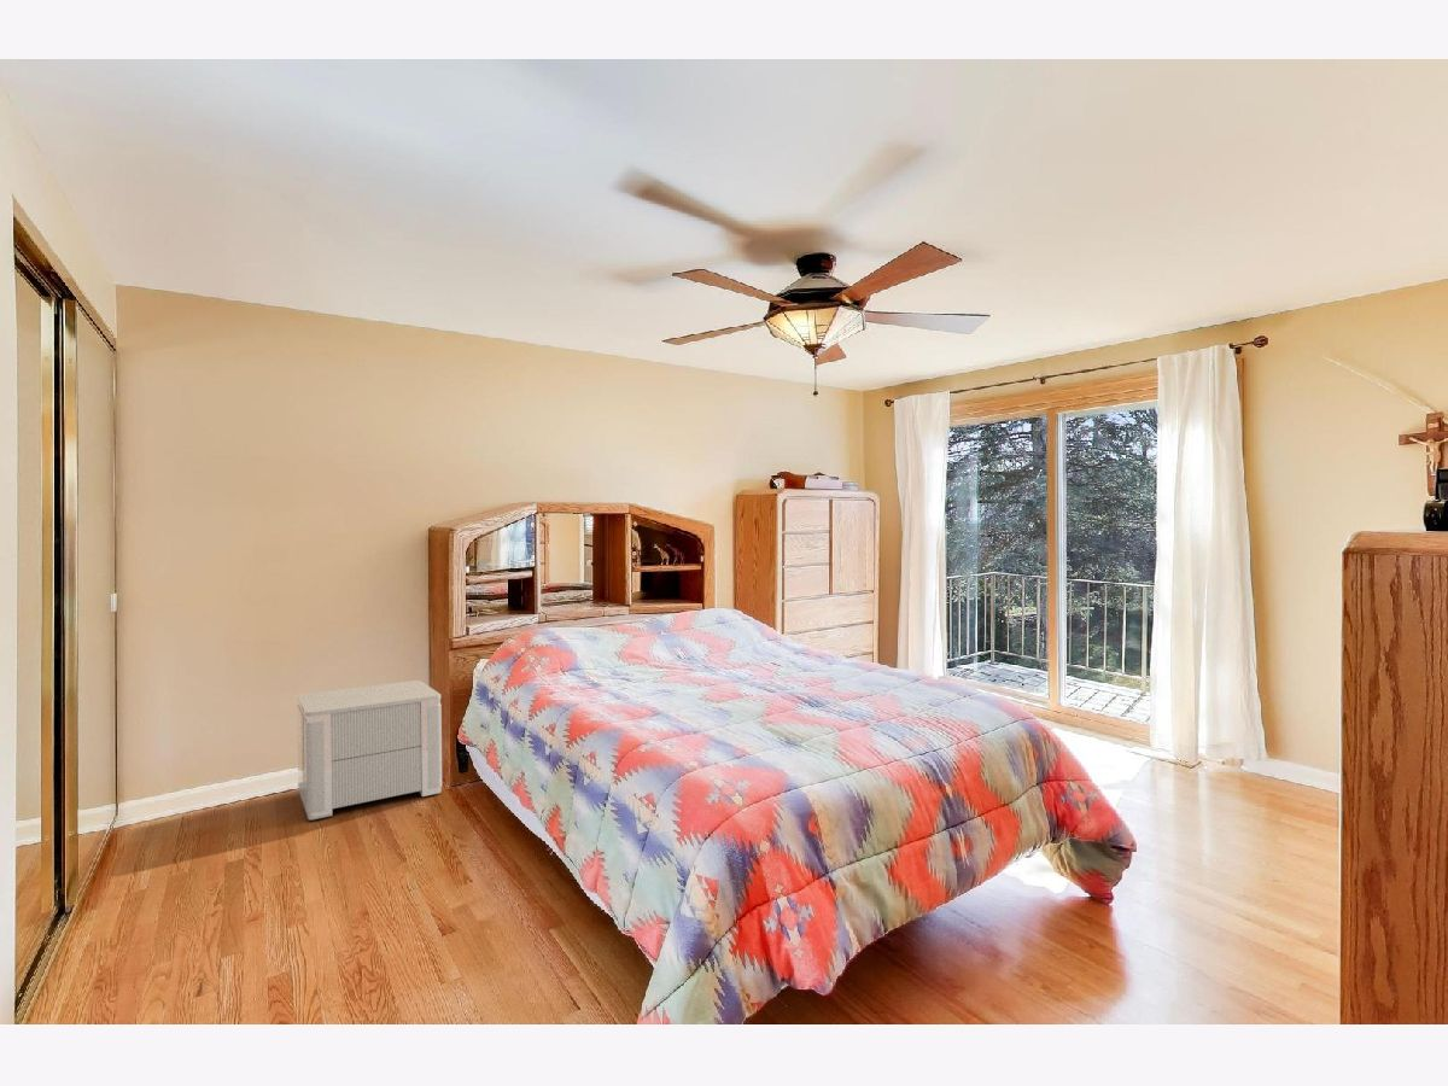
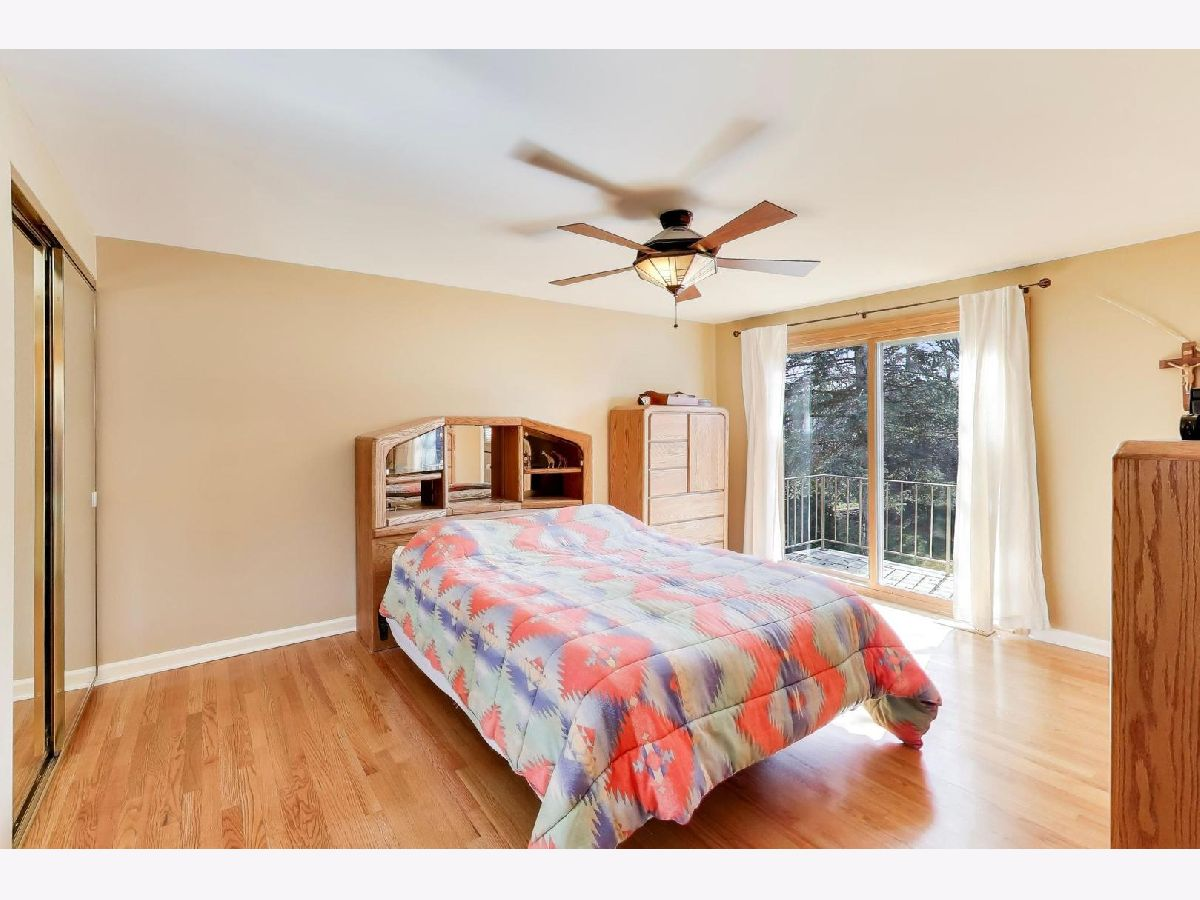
- nightstand [296,679,443,821]
